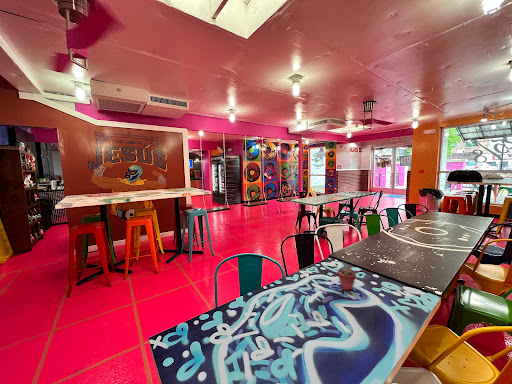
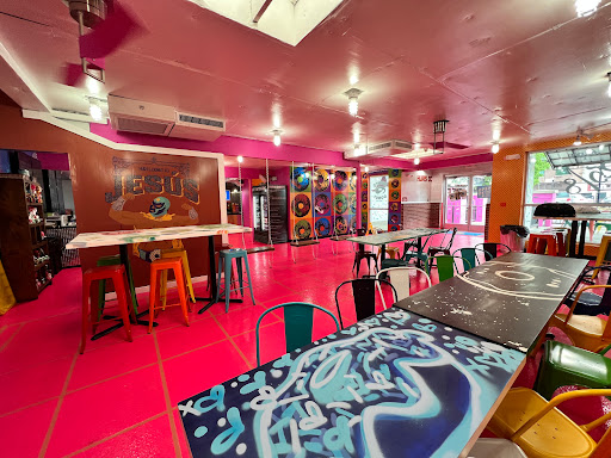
- potted succulent [337,265,357,291]
